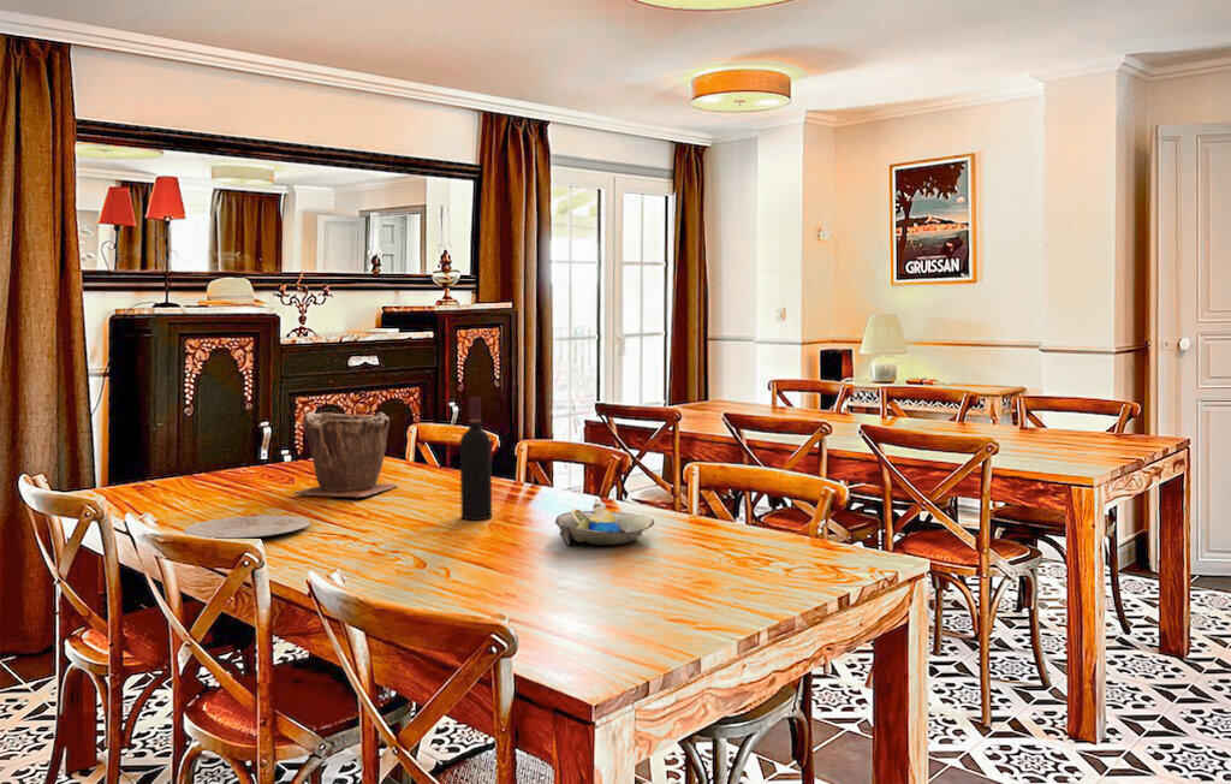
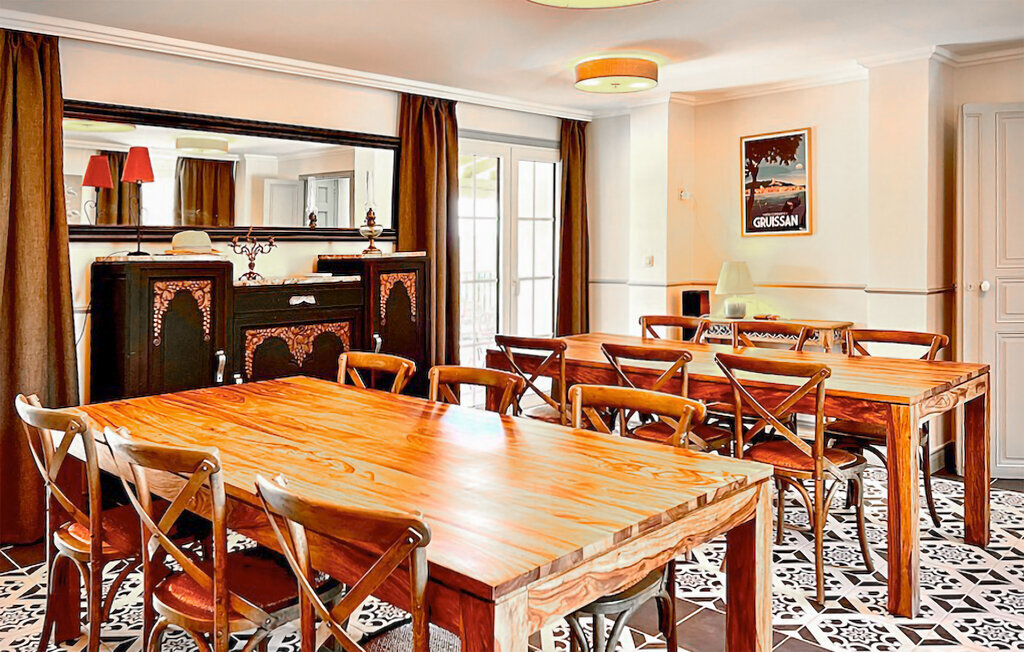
- wine bottle [459,397,493,521]
- plate [183,515,310,540]
- decorative bowl [554,498,655,546]
- plant pot [292,411,399,499]
